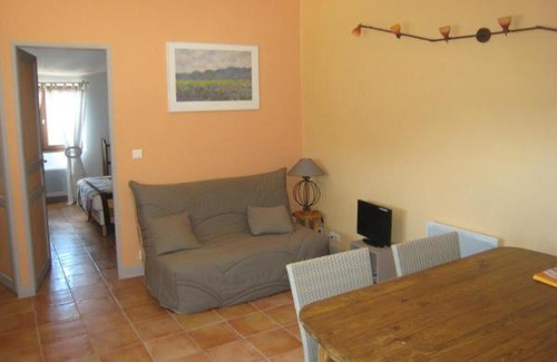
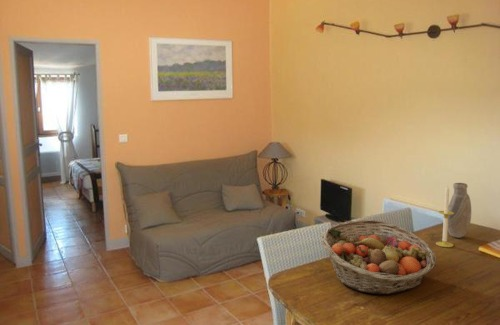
+ fruit basket [320,219,437,296]
+ candle [435,184,455,248]
+ vase [448,182,472,239]
